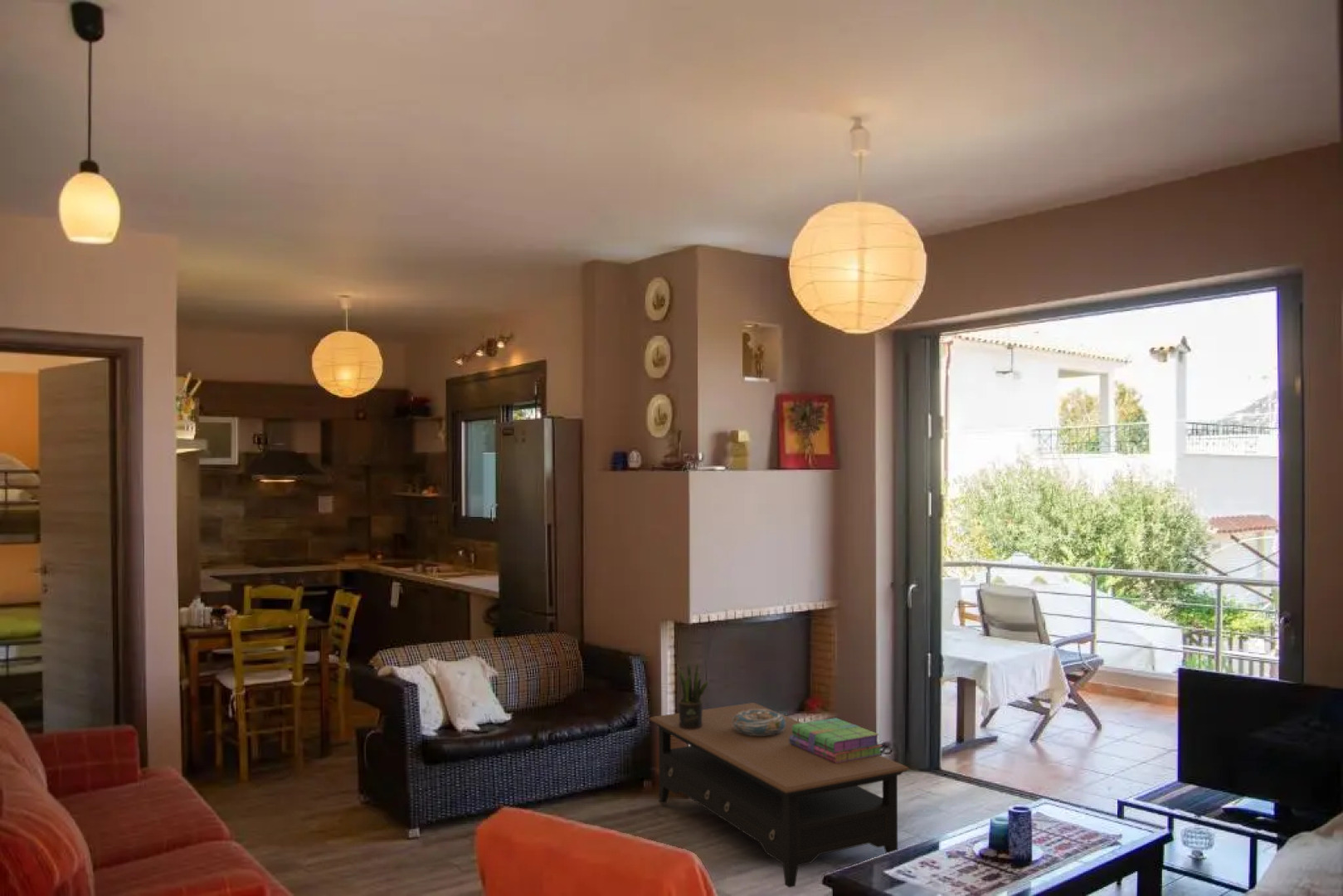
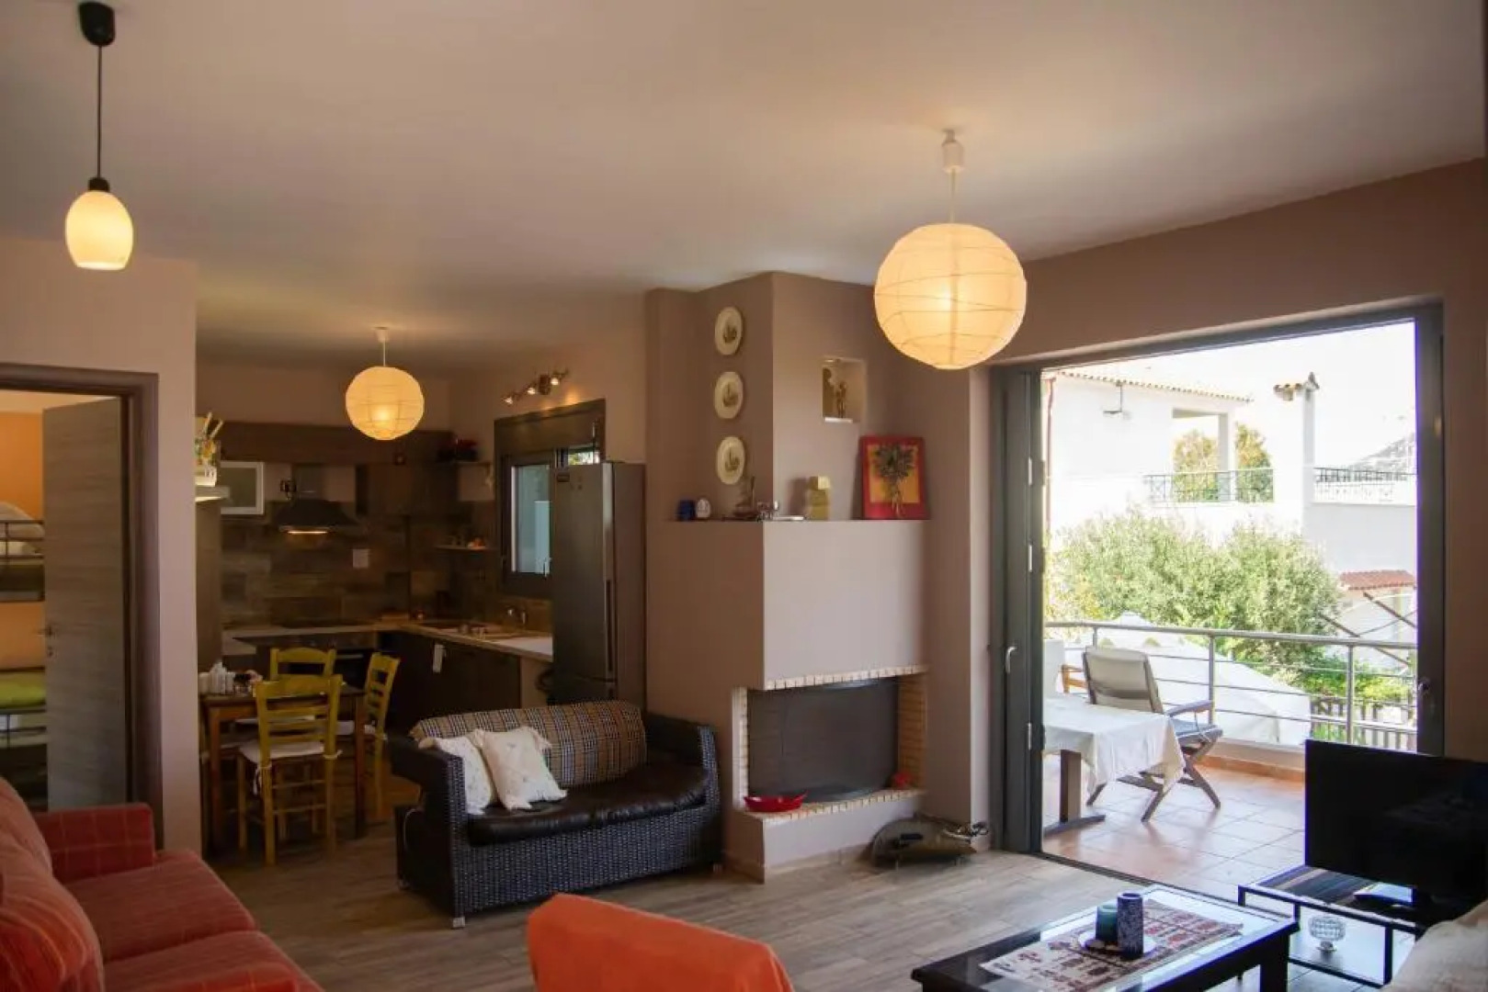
- potted plant [677,661,709,729]
- stack of books [789,717,883,763]
- coffee table [649,702,910,889]
- decorative bowl [732,709,786,736]
